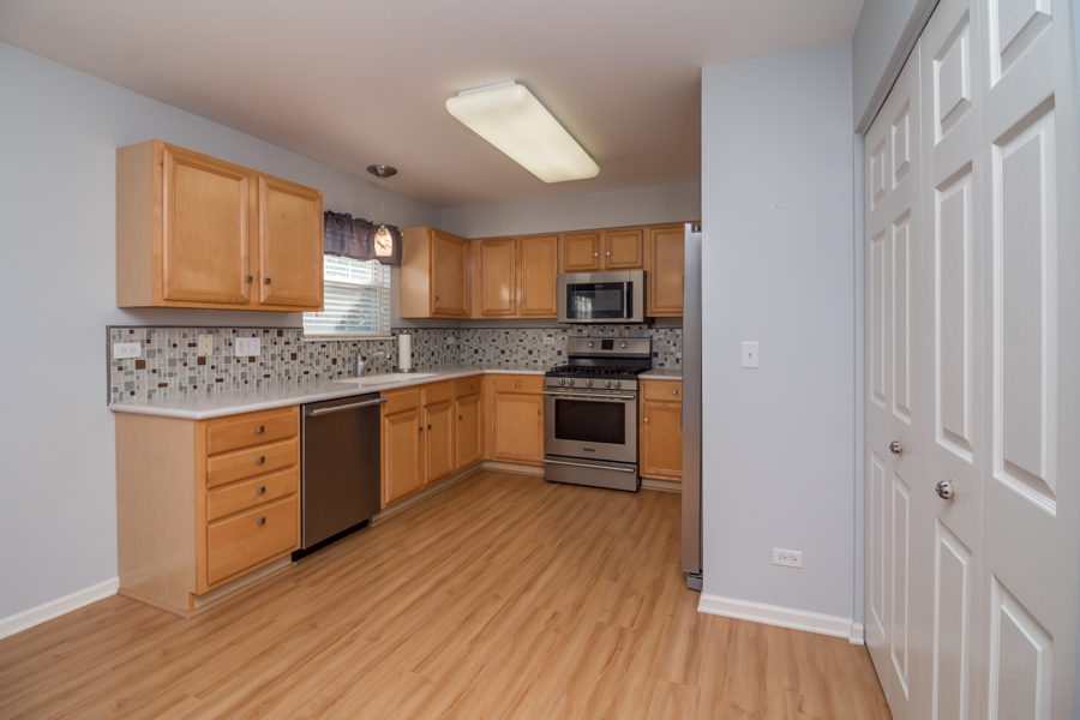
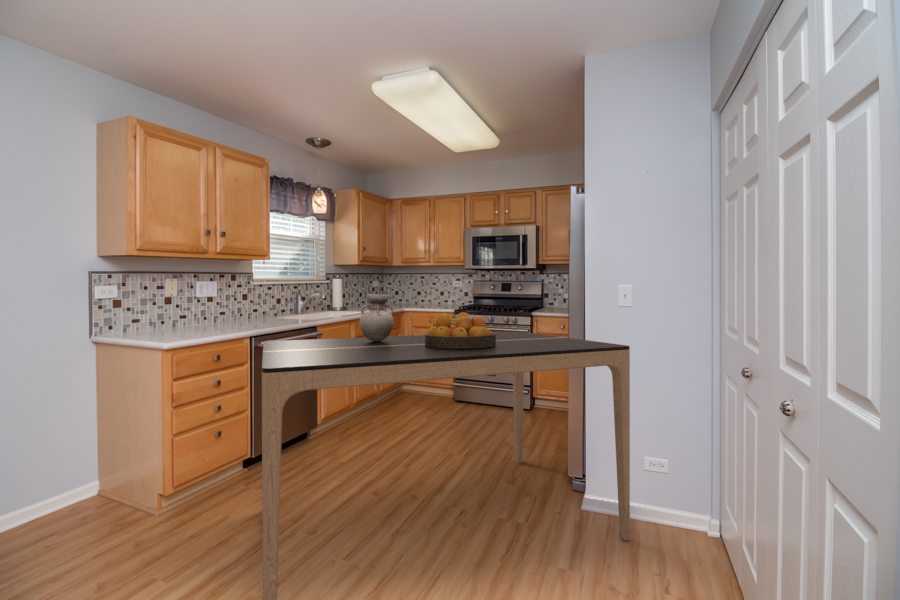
+ dining table [261,331,631,600]
+ vase [358,293,395,342]
+ fruit bowl [424,311,496,349]
